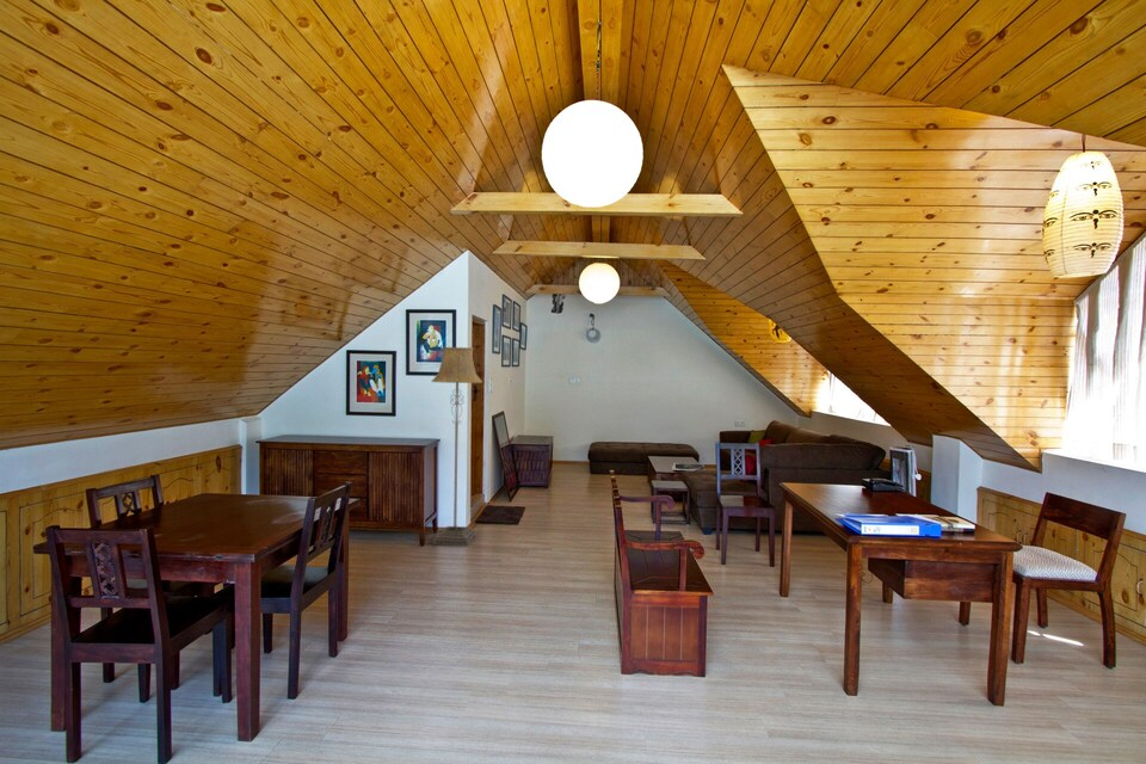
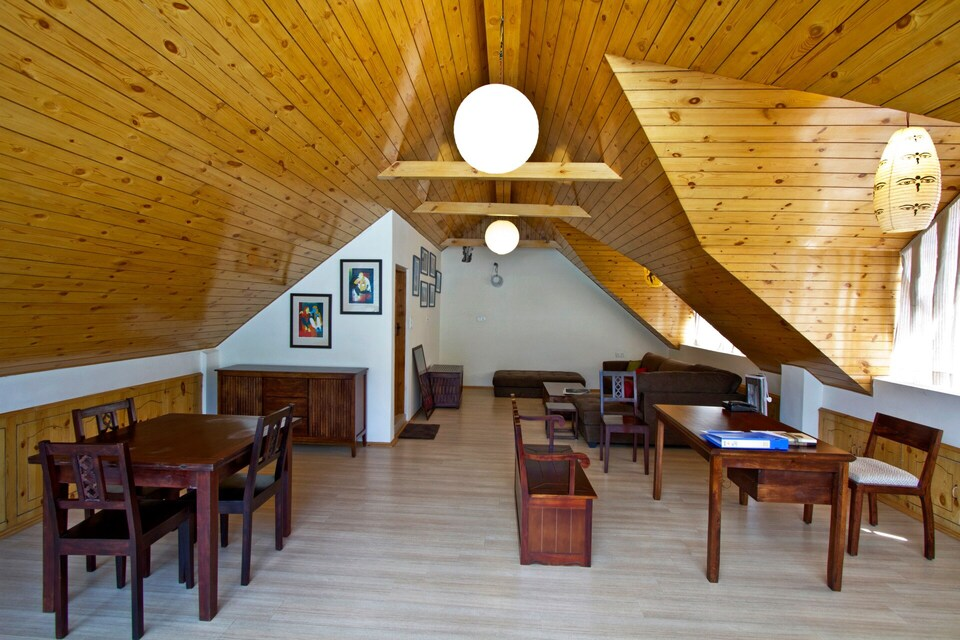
- floor lamp [431,346,483,547]
